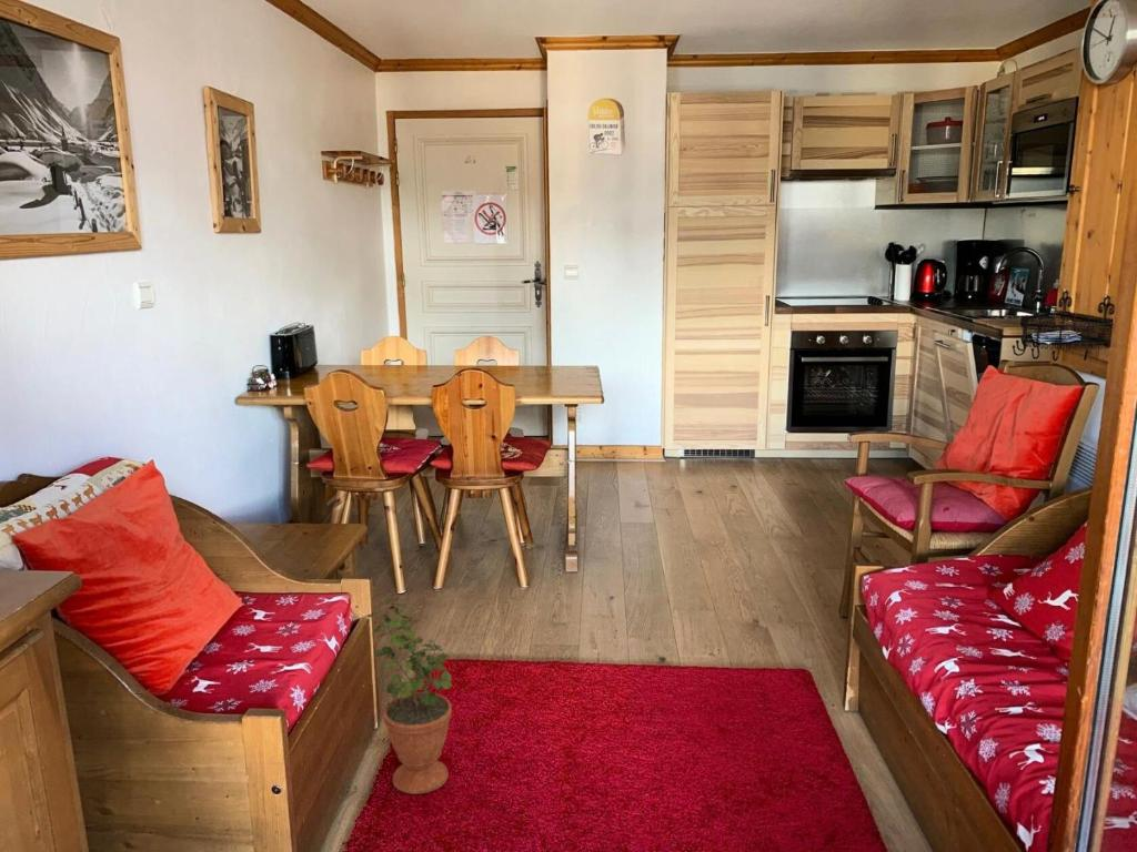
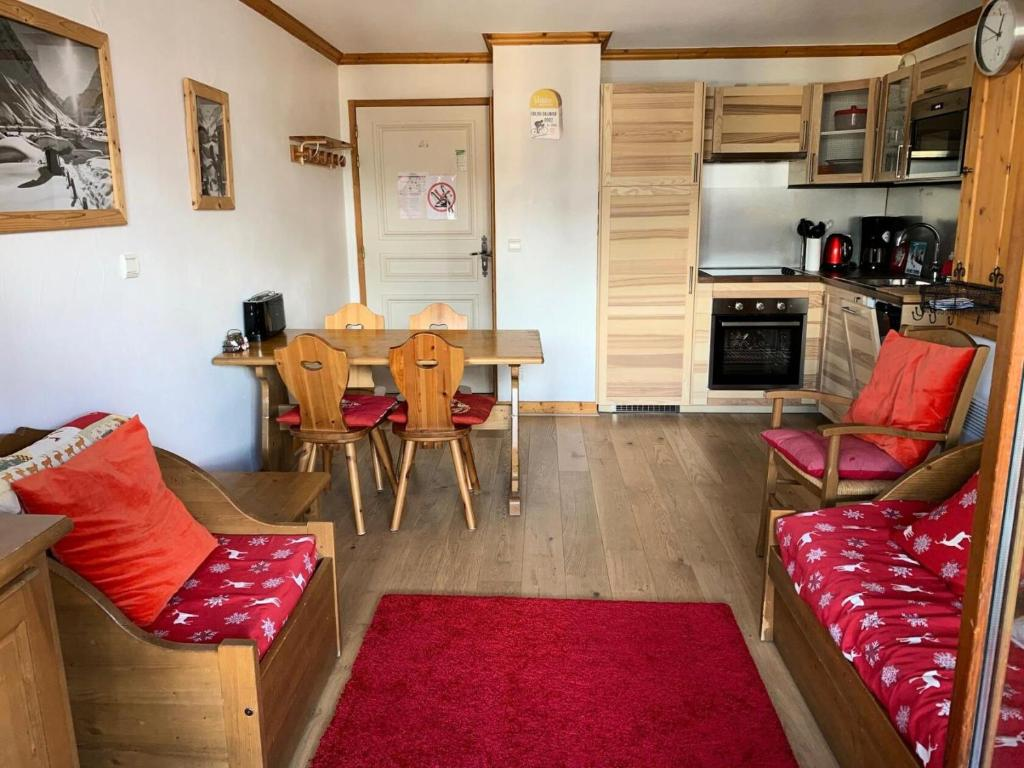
- potted plant [362,596,453,795]
